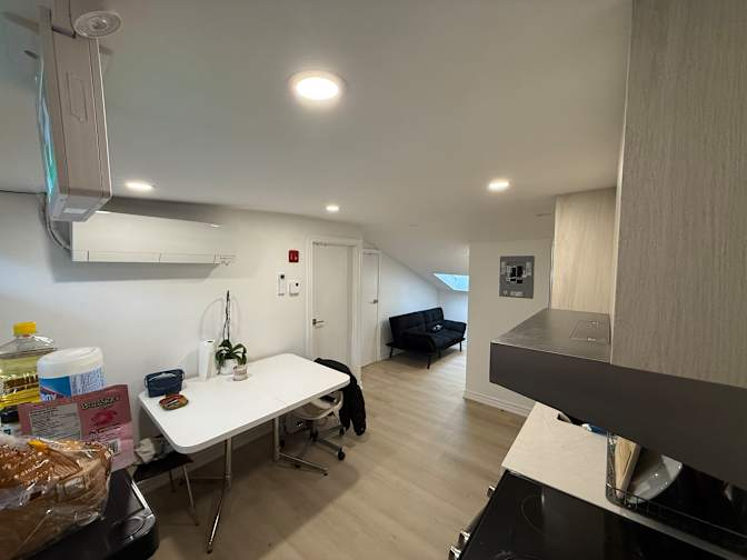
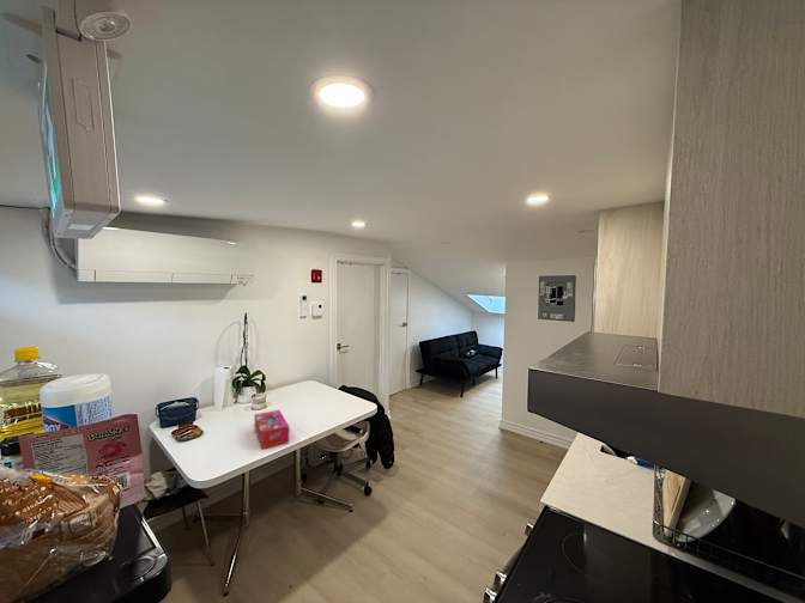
+ tissue box [254,409,290,451]
